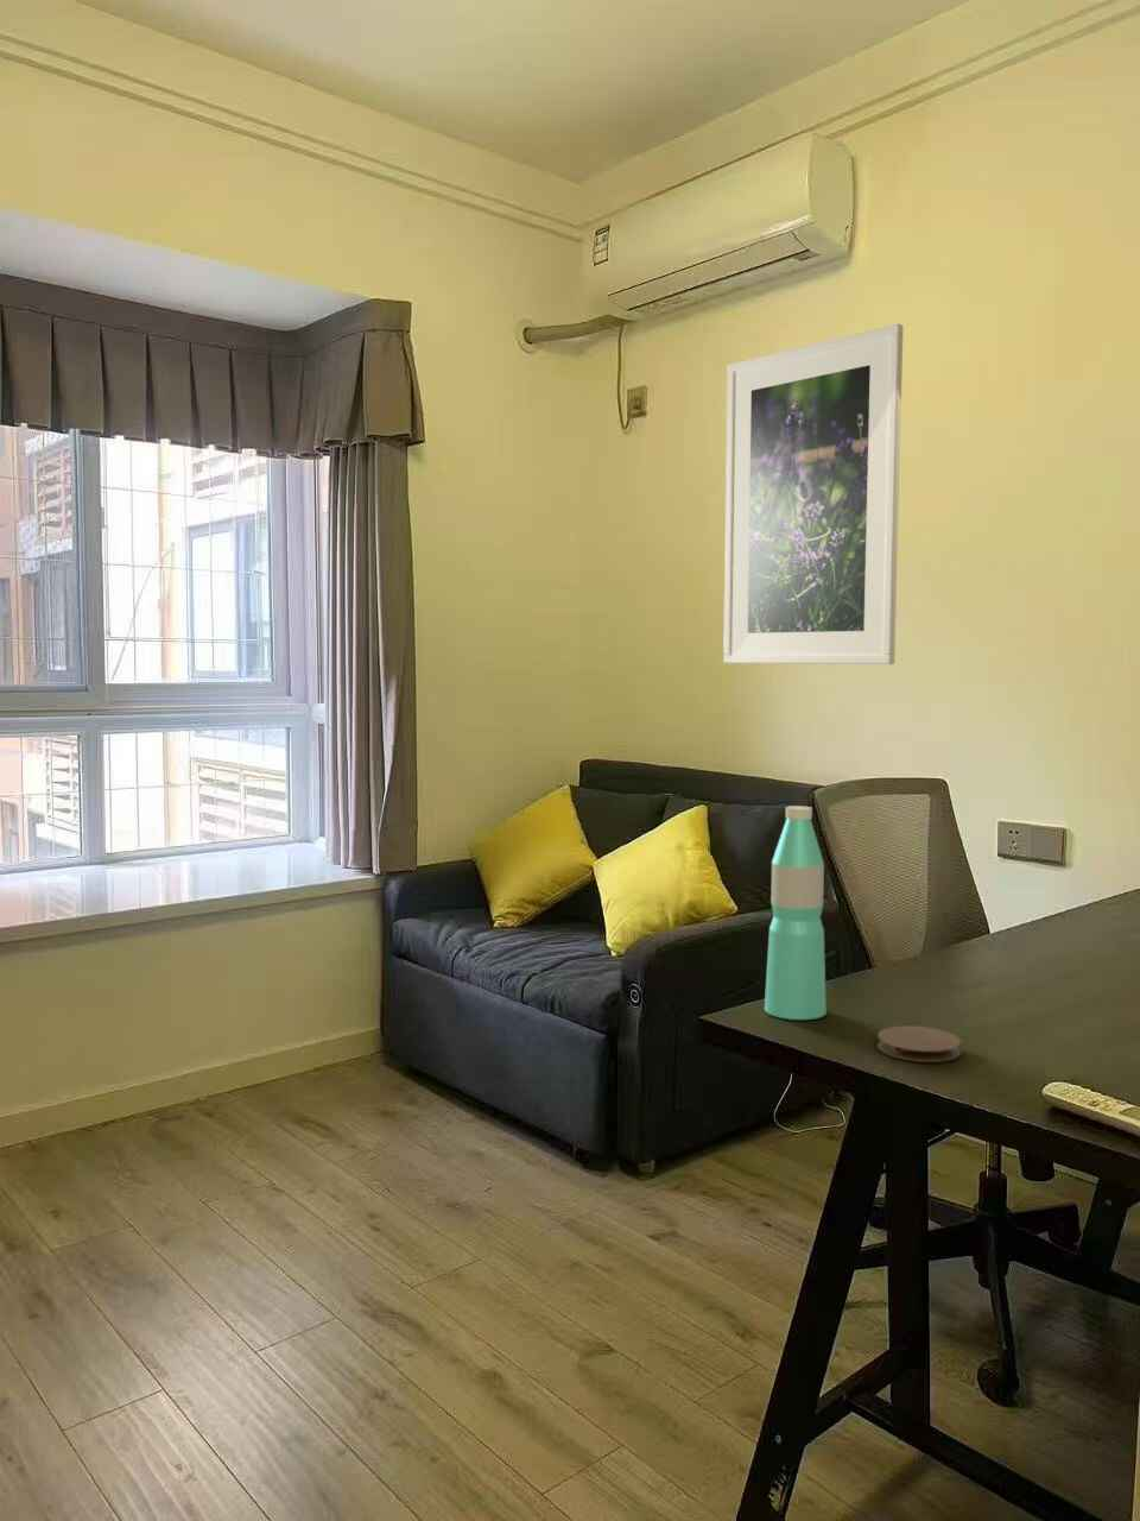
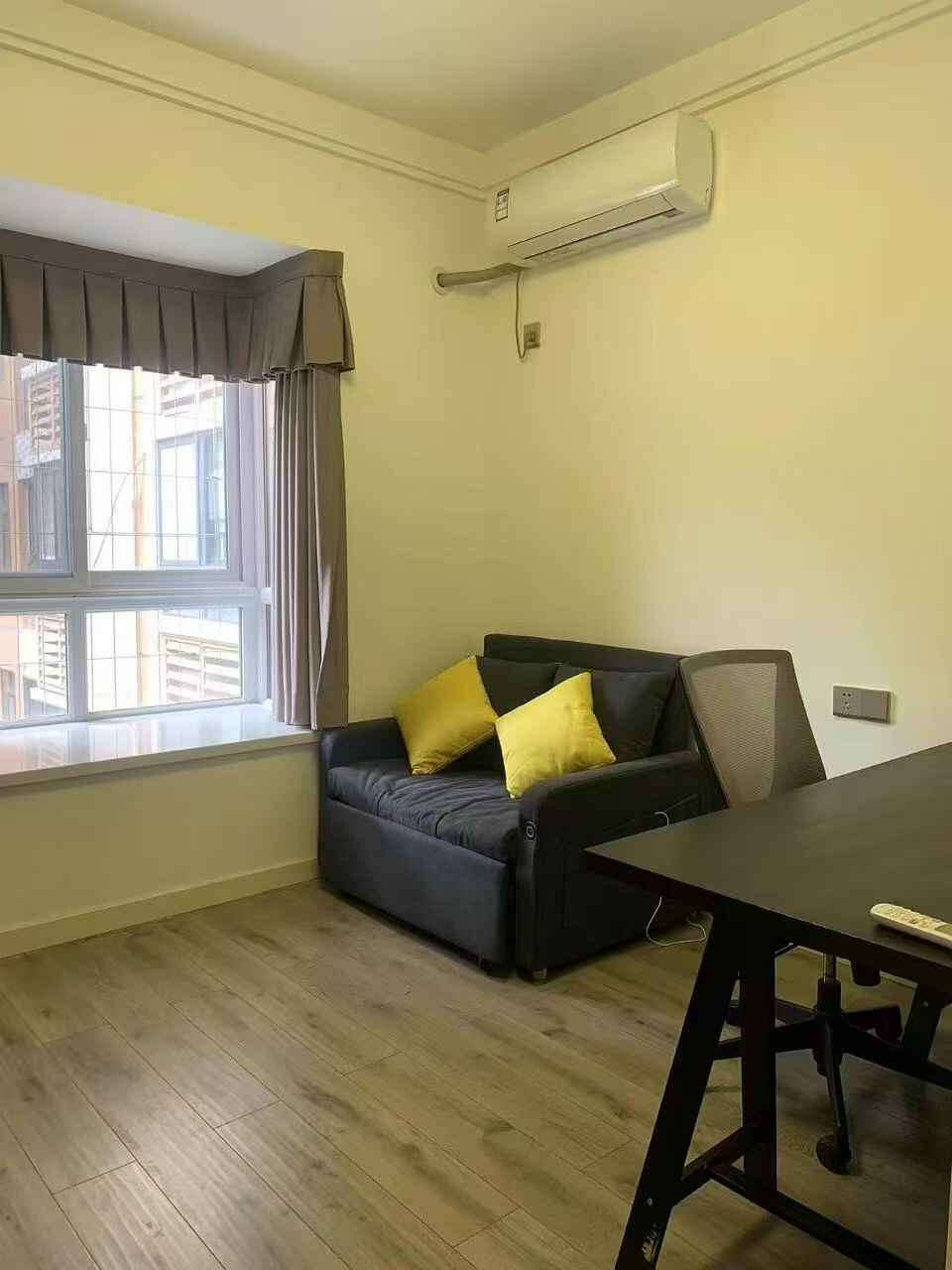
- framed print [722,323,904,666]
- water bottle [764,805,827,1020]
- coaster [877,1024,962,1064]
